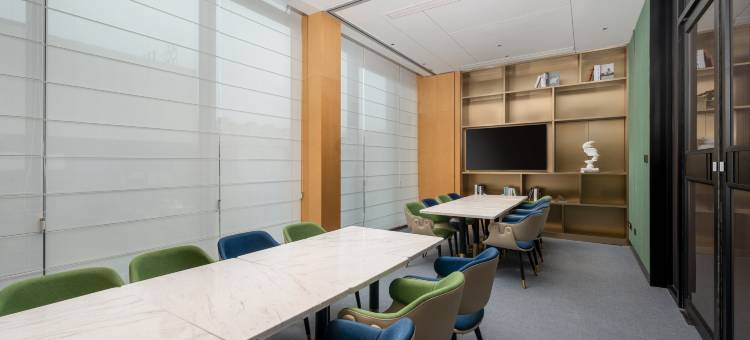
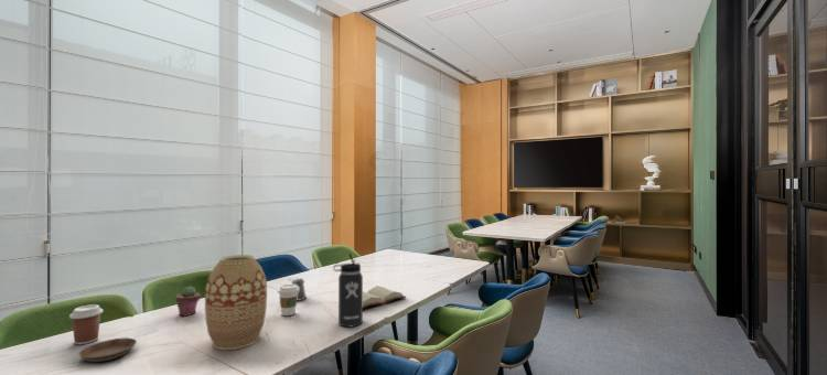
+ coffee cup [68,303,104,345]
+ hardback book [363,285,407,309]
+ thermos bottle [332,253,364,329]
+ vase [204,254,268,351]
+ coffee cup [277,283,299,317]
+ saucer [77,336,138,363]
+ pepper shaker [287,277,308,302]
+ potted succulent [174,285,201,318]
